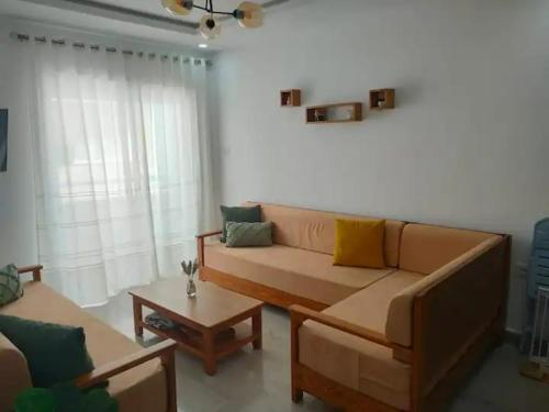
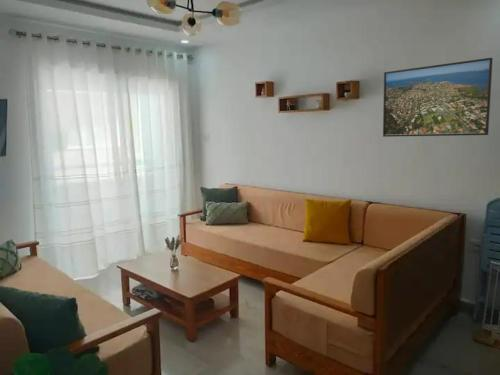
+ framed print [382,57,494,138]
